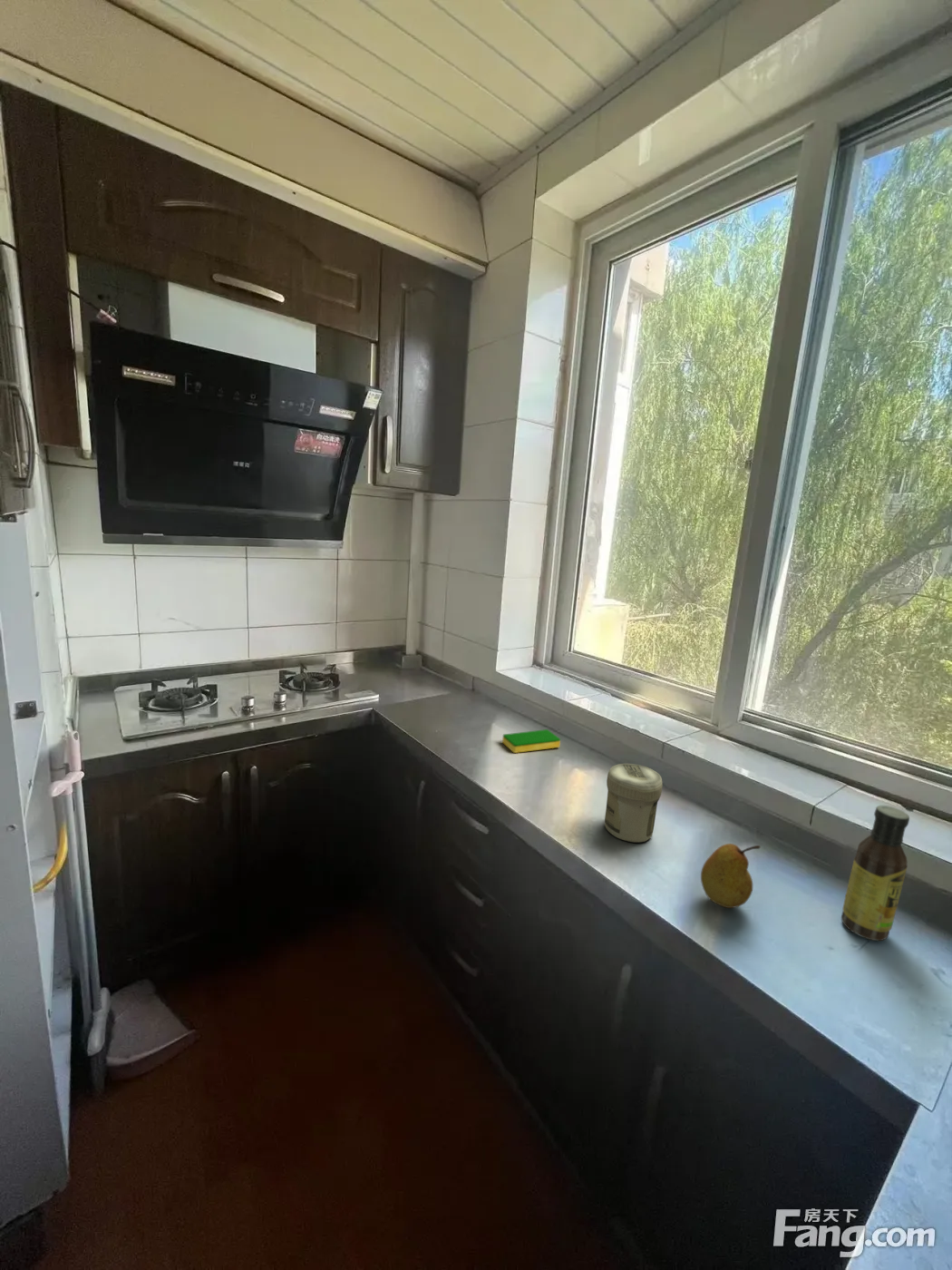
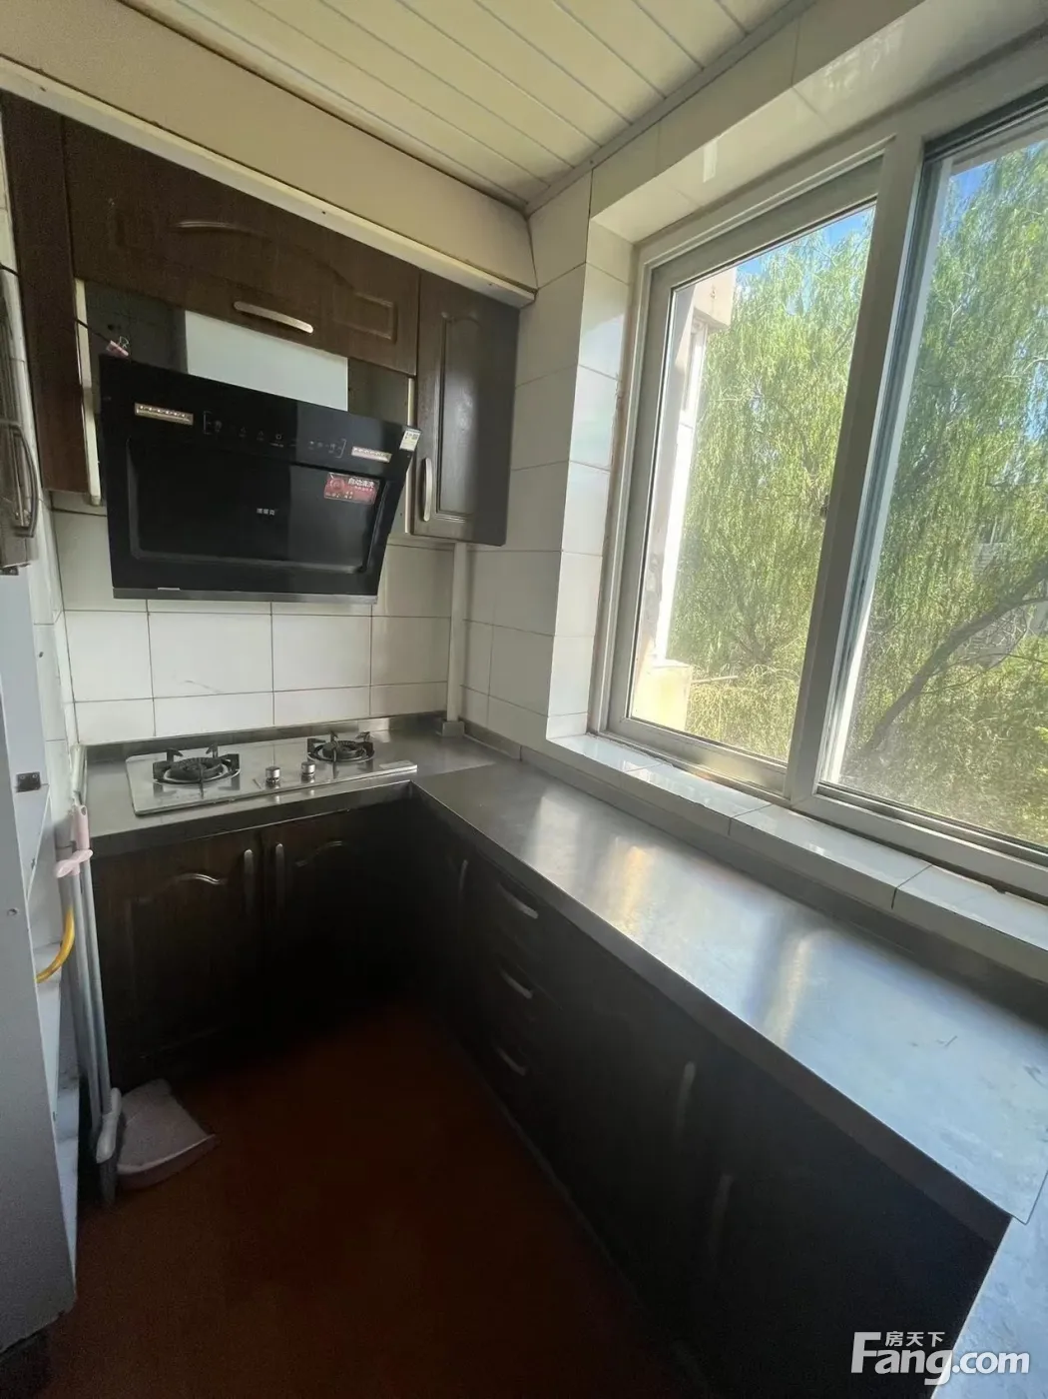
- fruit [700,843,762,909]
- sauce bottle [840,805,910,942]
- jar [604,763,663,844]
- dish sponge [501,728,561,754]
